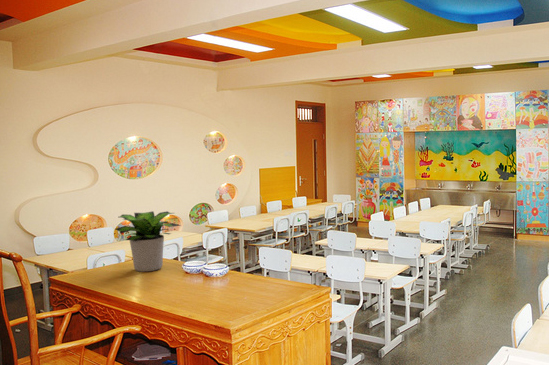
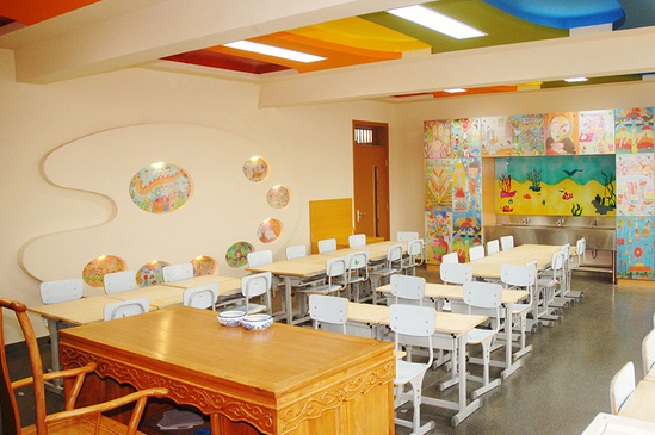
- potted plant [114,210,183,273]
